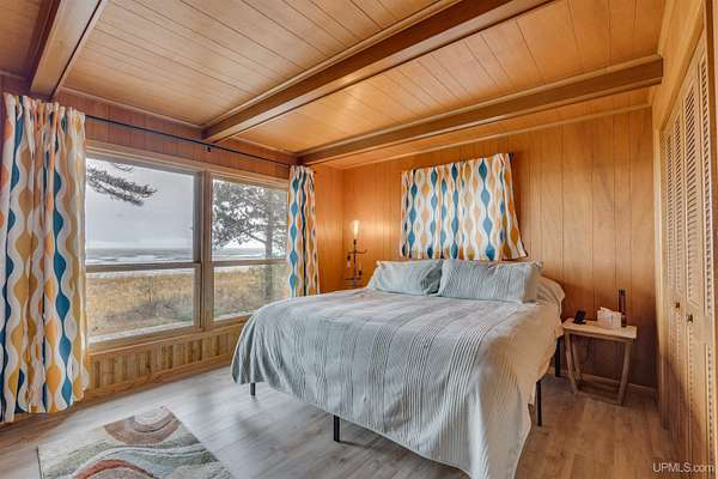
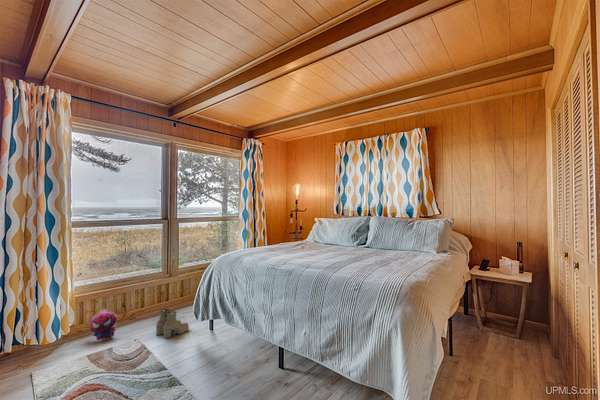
+ boots [155,308,190,339]
+ plush toy [87,308,119,341]
